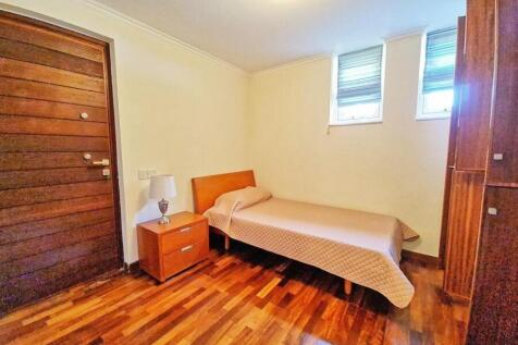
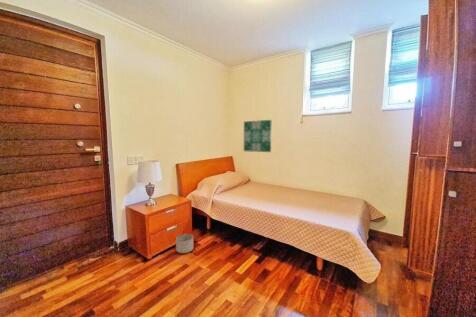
+ planter [175,233,194,254]
+ wall art [243,119,272,153]
